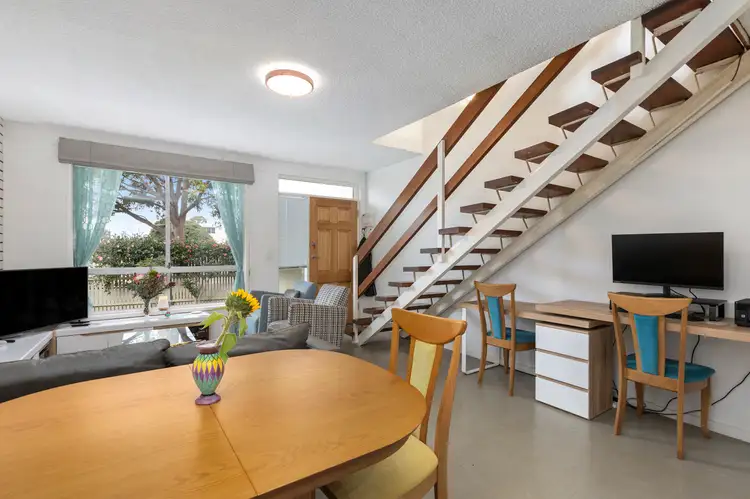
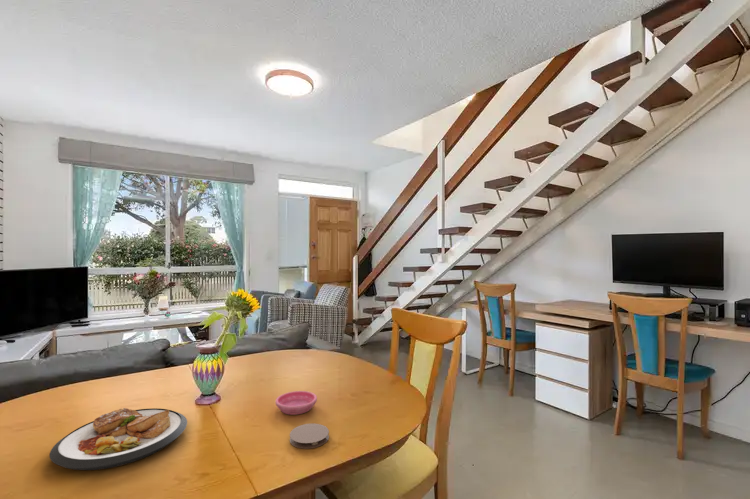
+ saucer [275,390,318,416]
+ plate [49,407,188,471]
+ coaster [289,423,330,450]
